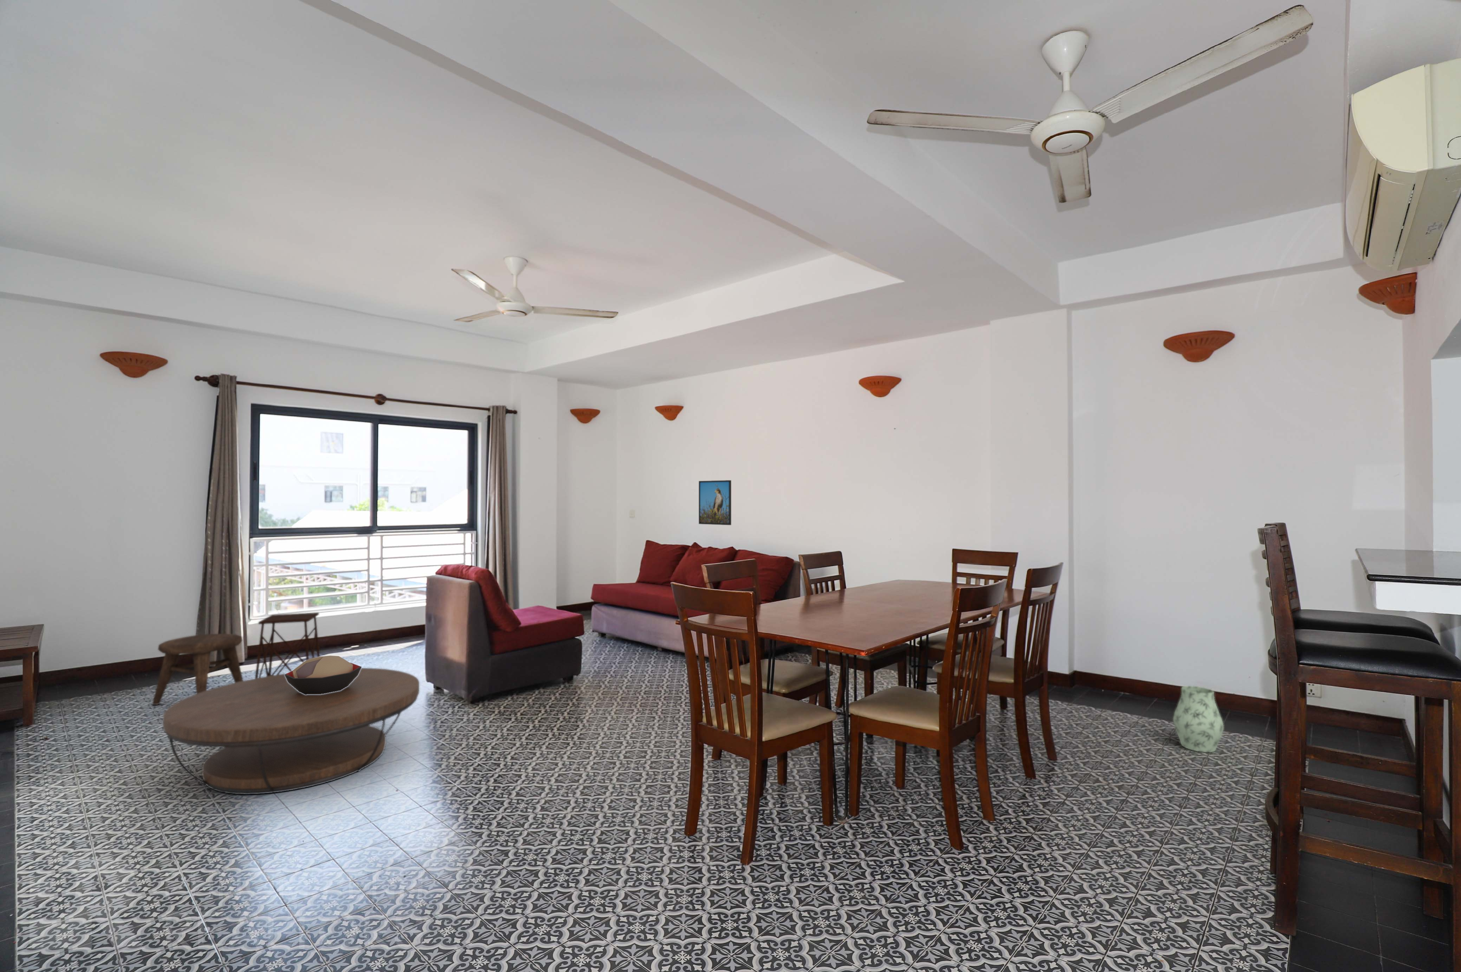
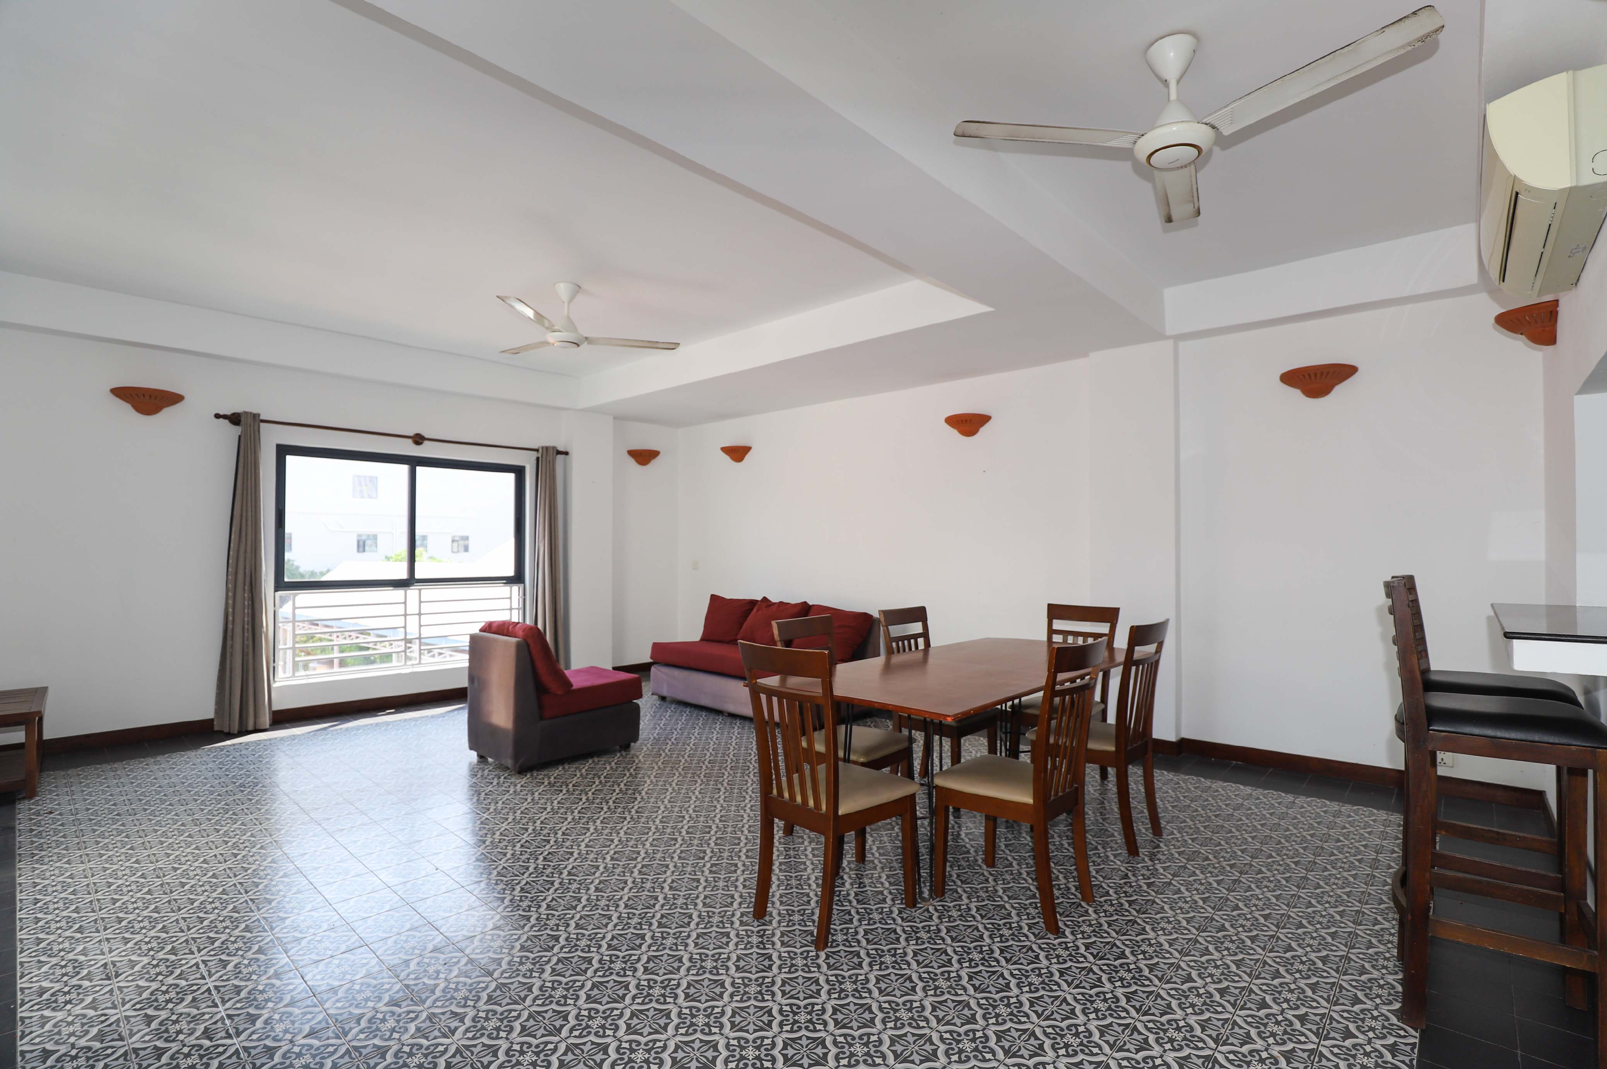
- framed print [699,479,731,525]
- stool [152,634,244,705]
- side table [255,612,320,678]
- decorative bowl [285,655,362,694]
- coffee table [163,667,420,795]
- vase [1172,686,1225,753]
